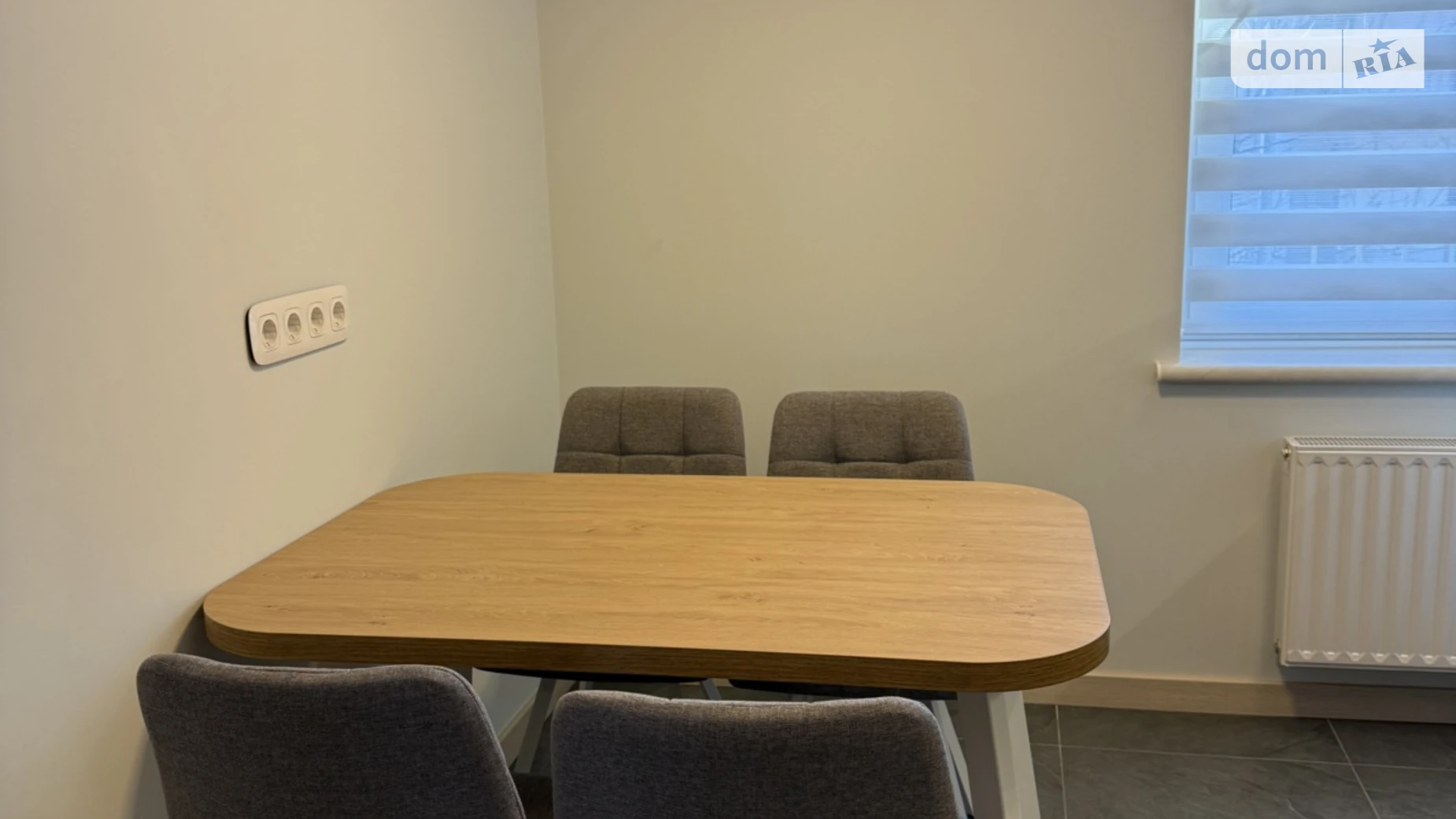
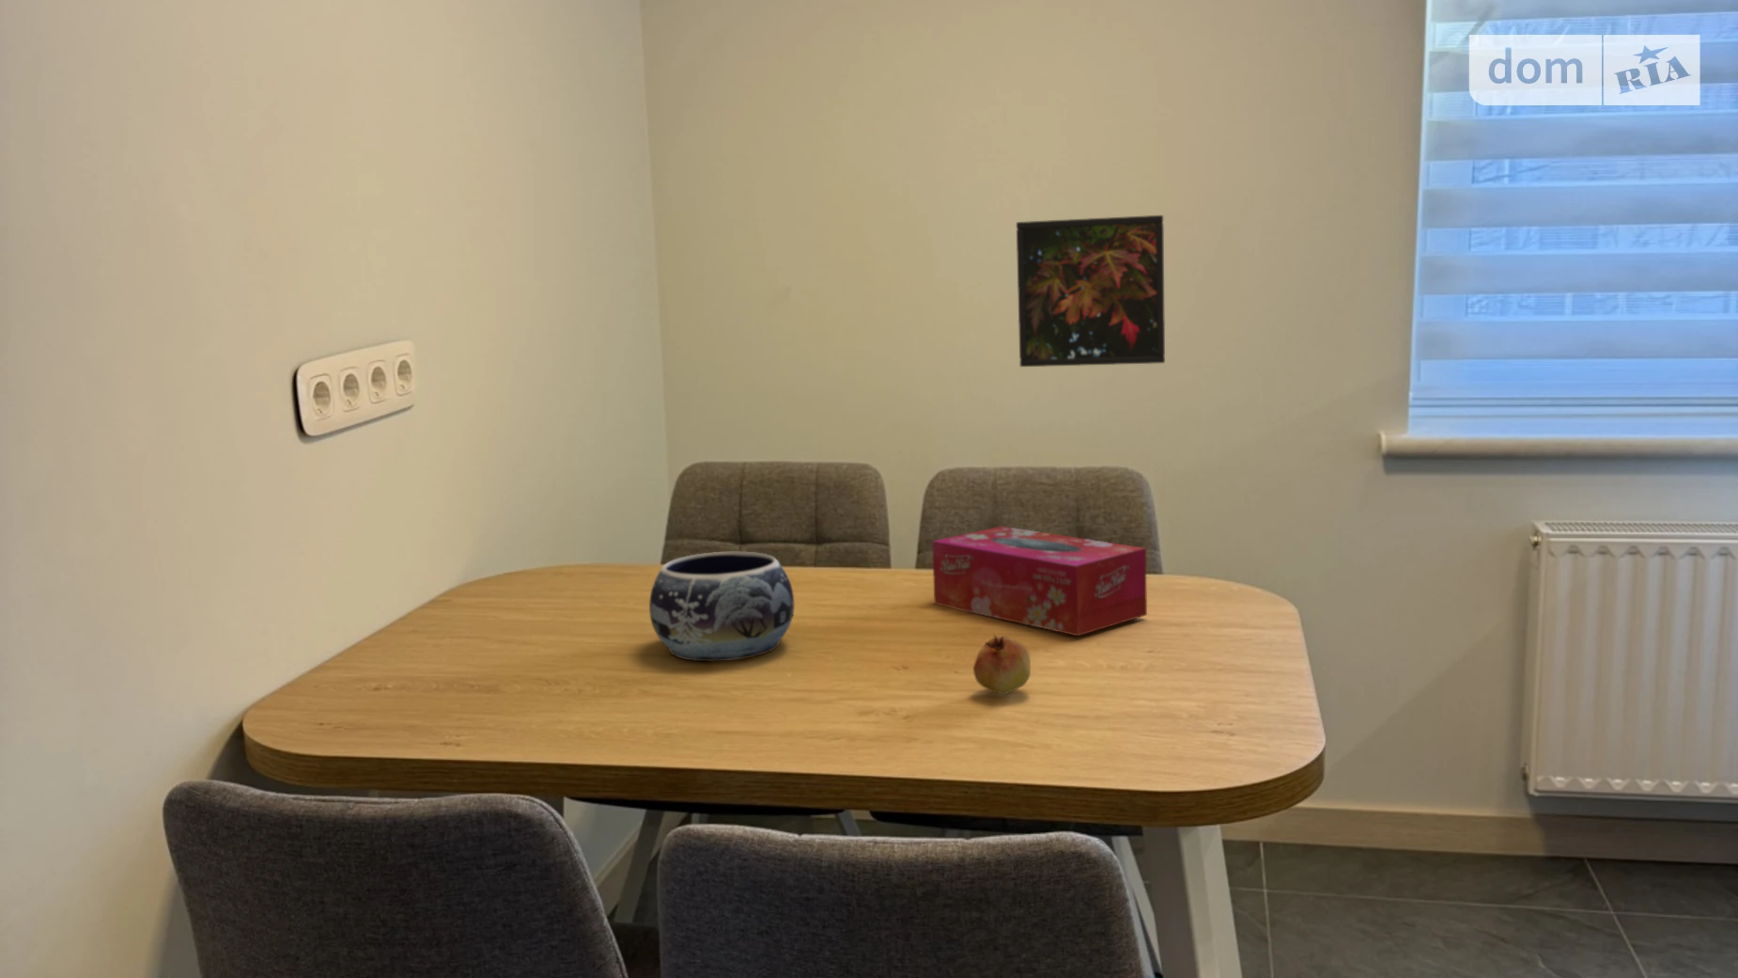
+ tissue box [931,524,1148,636]
+ decorative bowl [648,550,795,662]
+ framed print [1016,215,1166,368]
+ fruit [973,634,1031,695]
